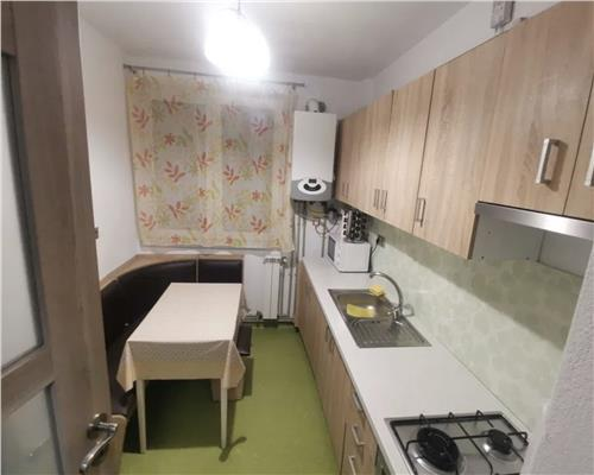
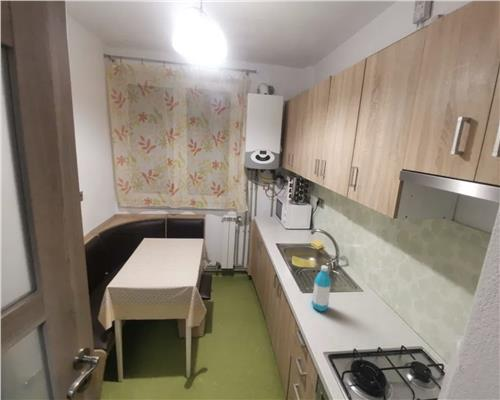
+ water bottle [311,264,332,312]
